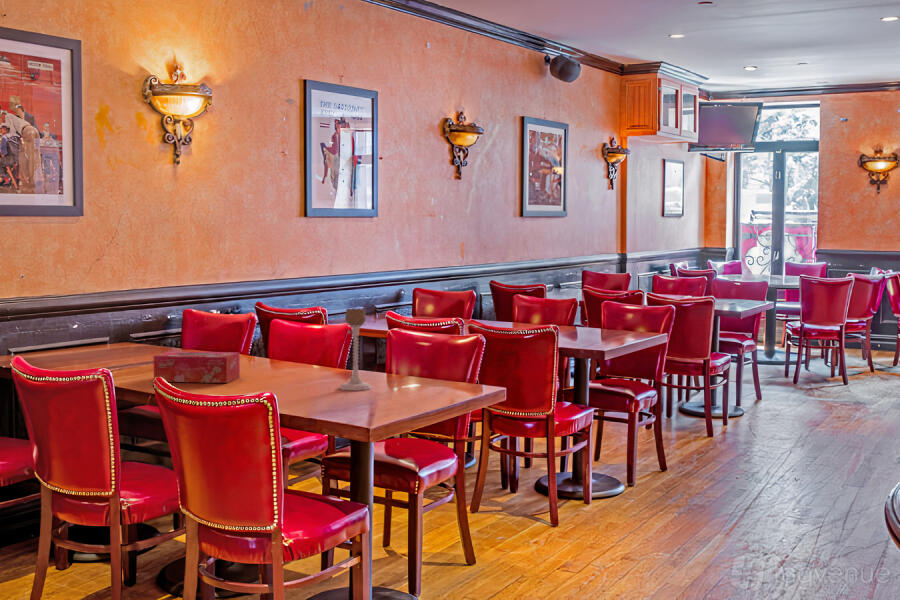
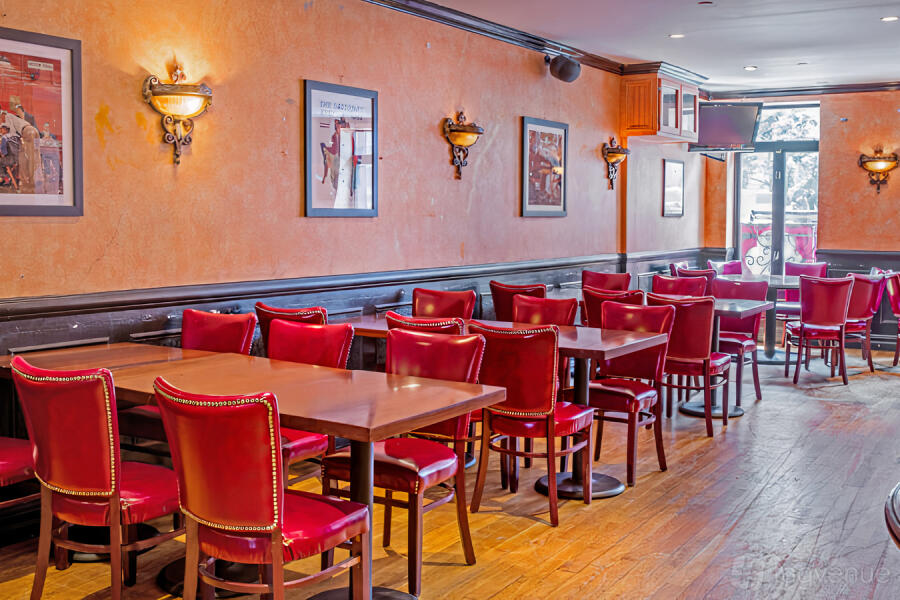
- candle holder [338,307,373,392]
- tissue box [153,350,241,384]
